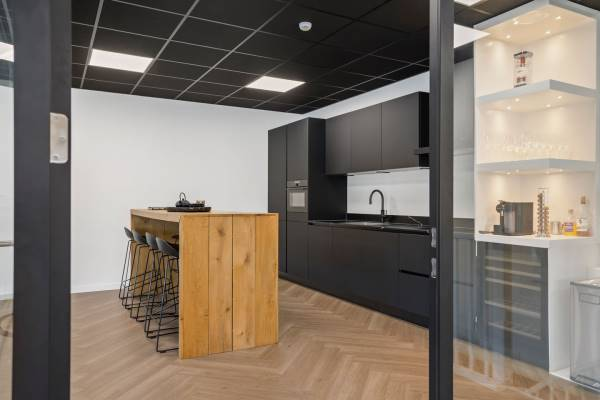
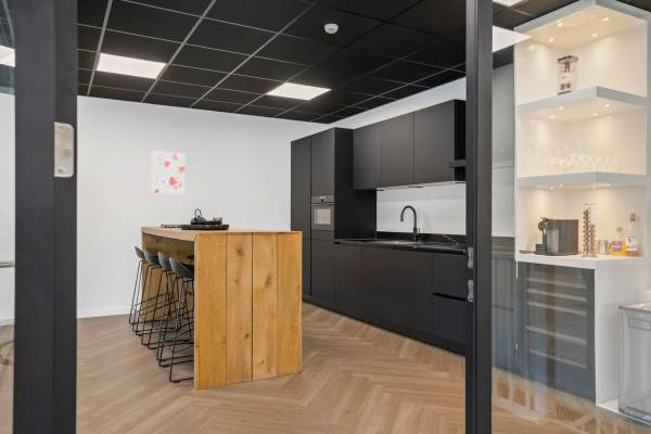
+ wall art [150,150,187,194]
